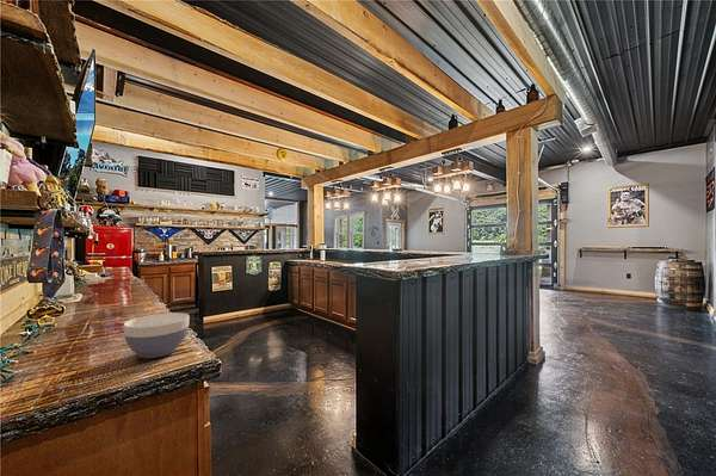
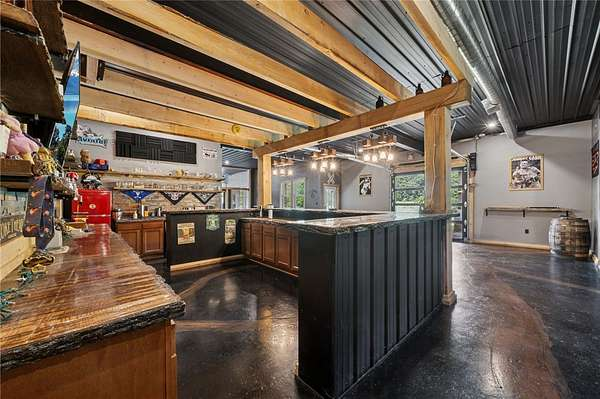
- bowl [123,311,191,359]
